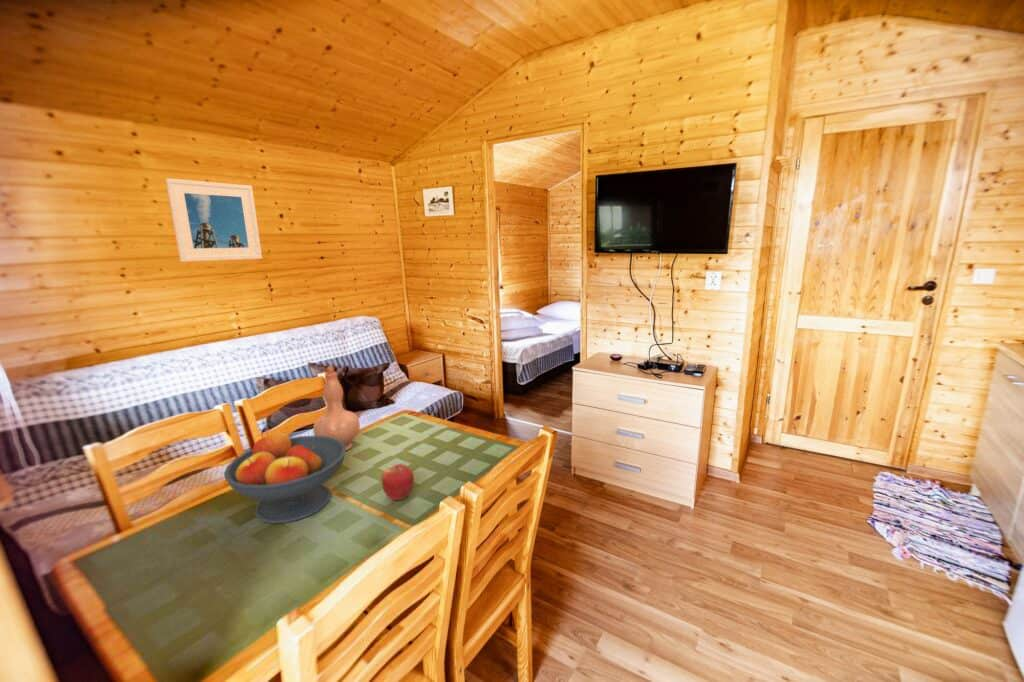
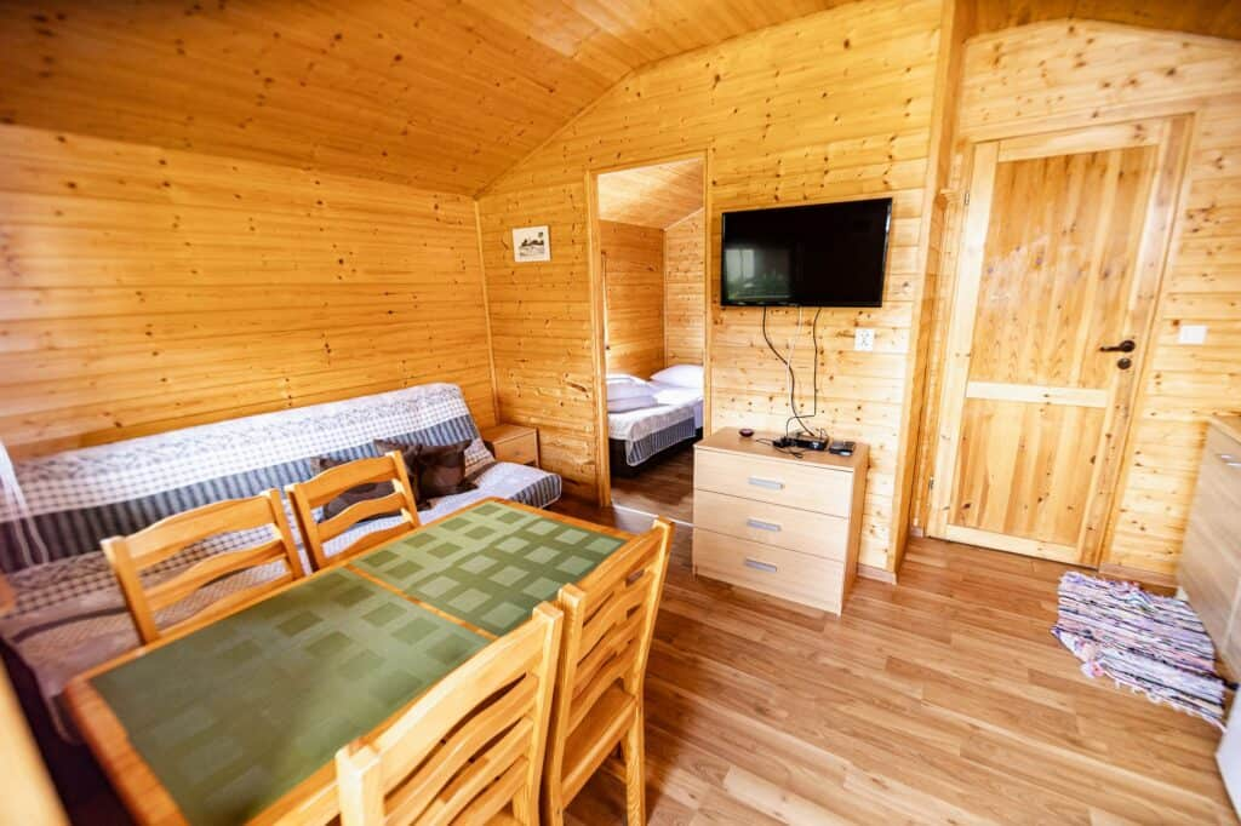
- vase [312,365,361,451]
- fruit bowl [223,431,347,524]
- apple [380,463,415,501]
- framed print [164,177,263,263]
